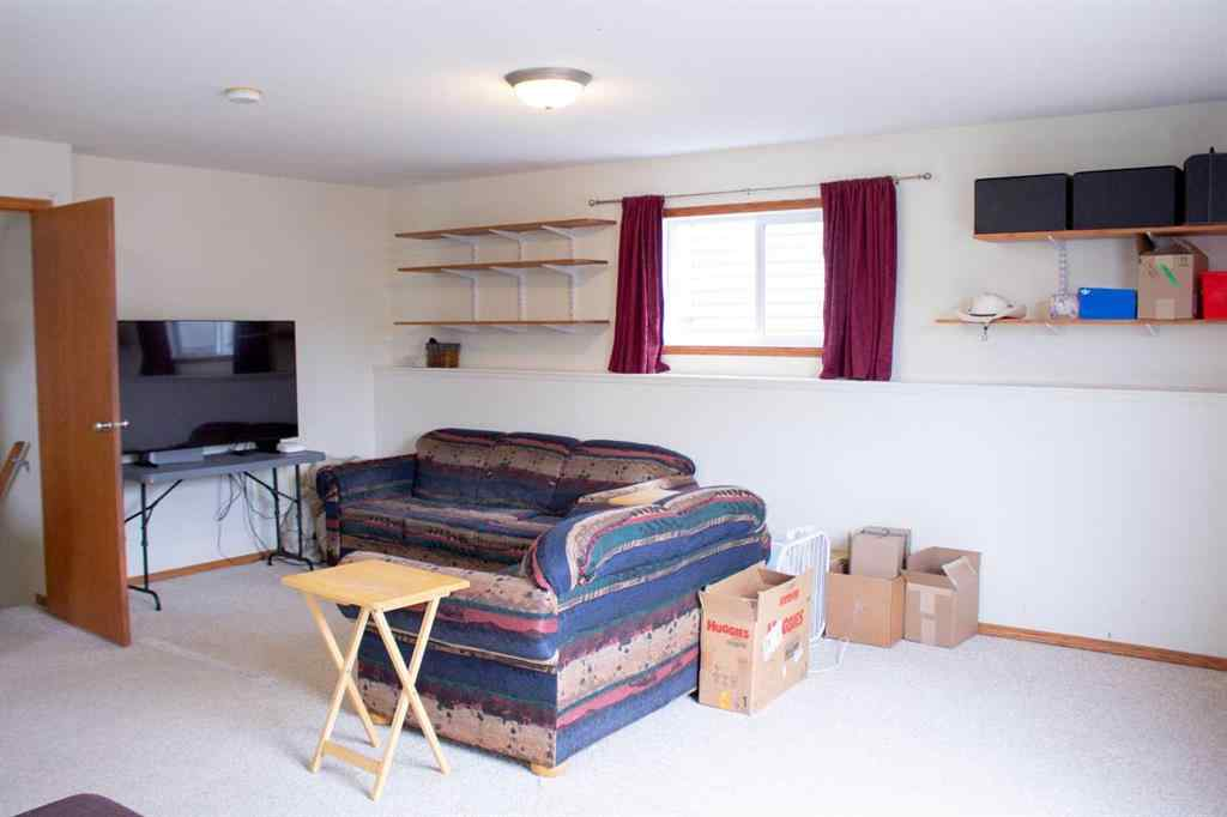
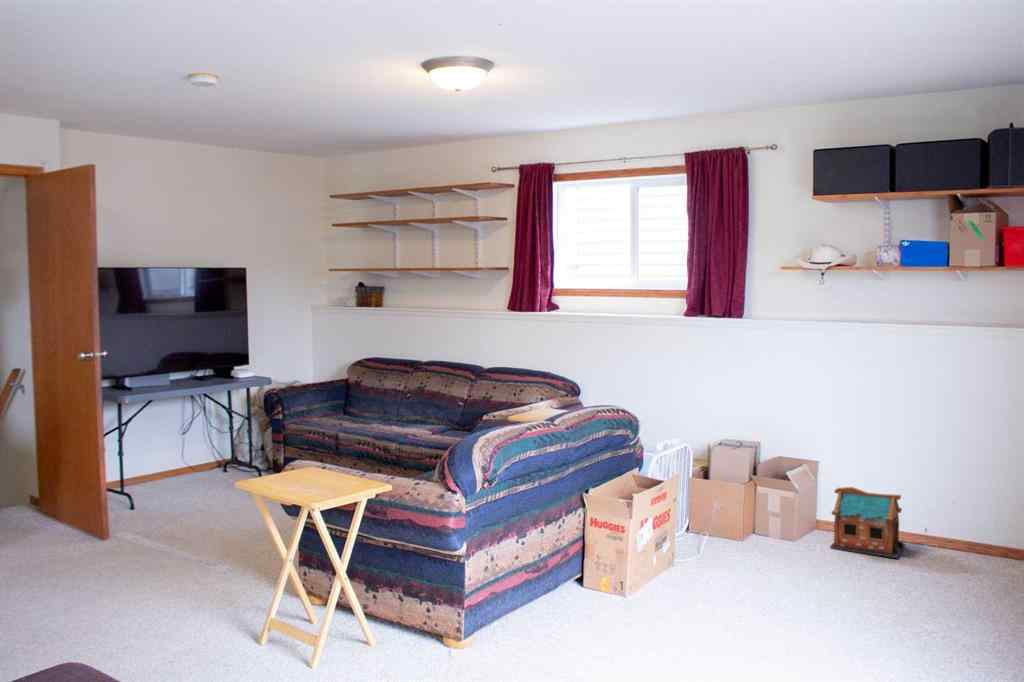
+ toy house [829,486,906,559]
